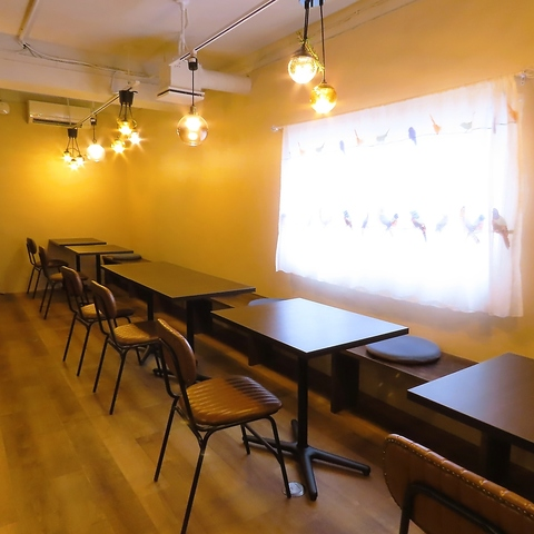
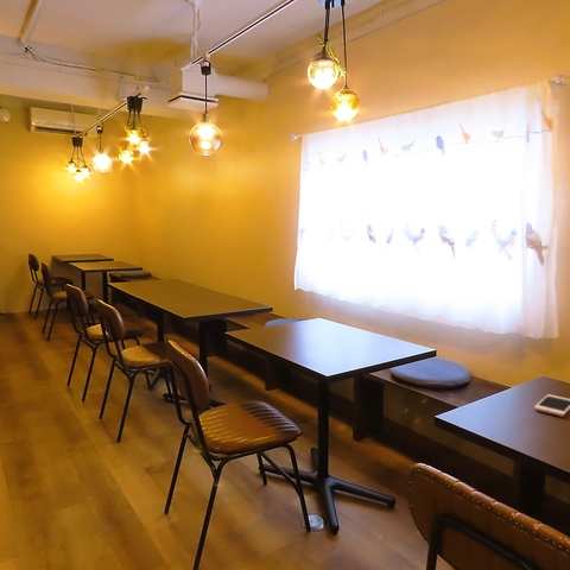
+ cell phone [533,393,570,417]
